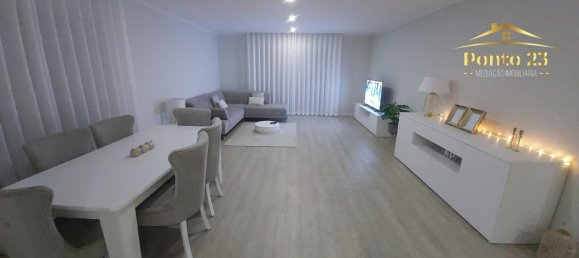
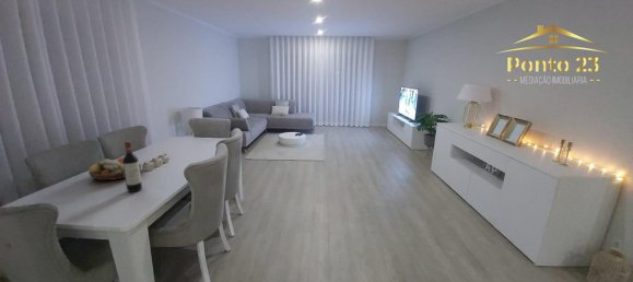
+ wine bottle [122,140,143,193]
+ fruit bowl [87,156,142,181]
